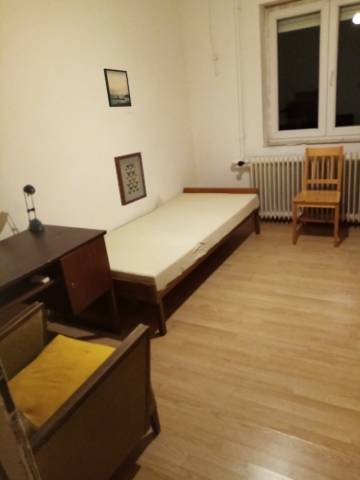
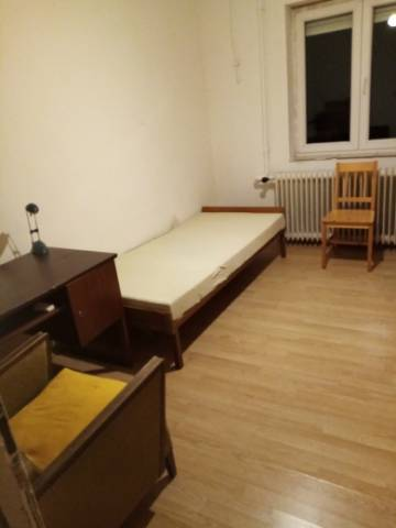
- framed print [103,67,133,108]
- wall art [113,151,148,207]
